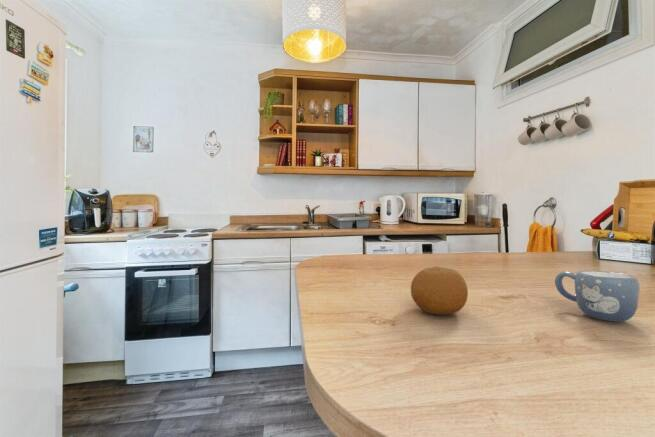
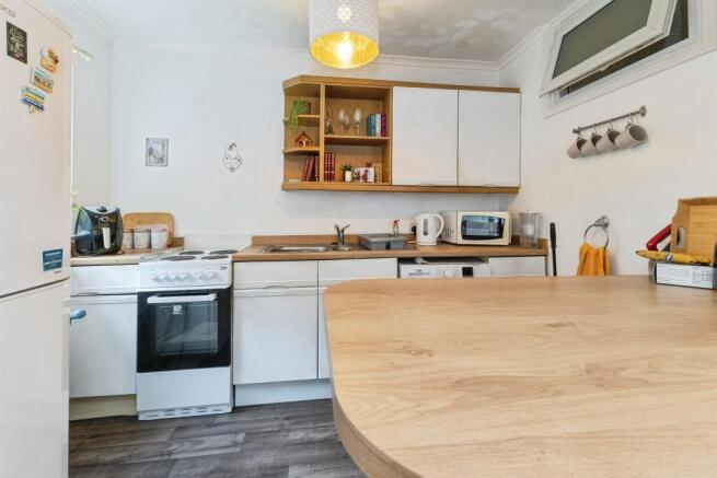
- fruit [410,266,469,316]
- mug [554,270,641,323]
